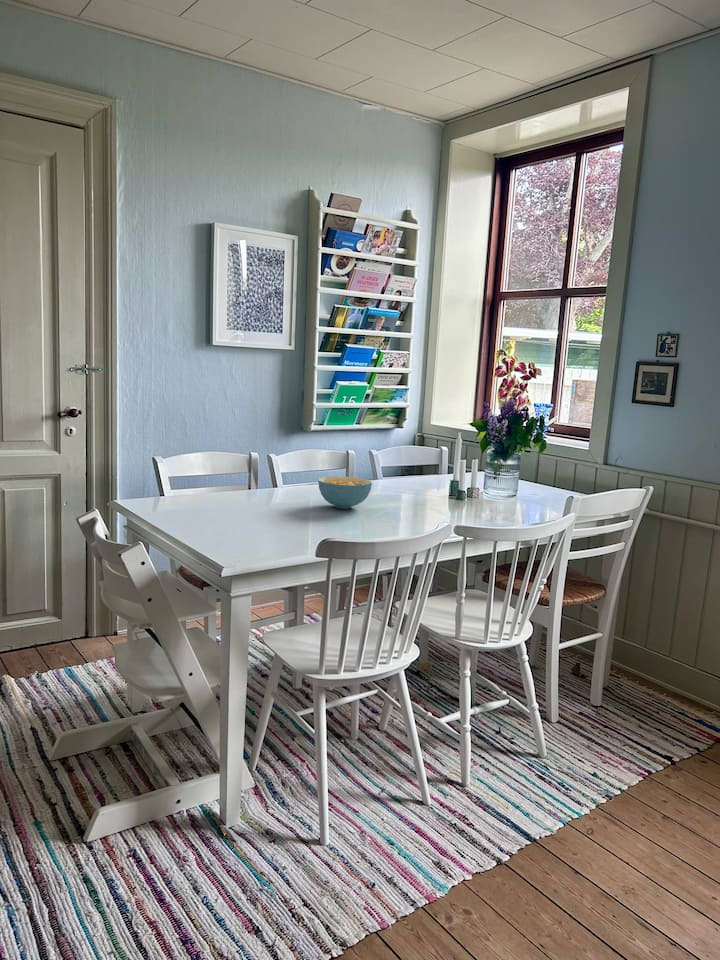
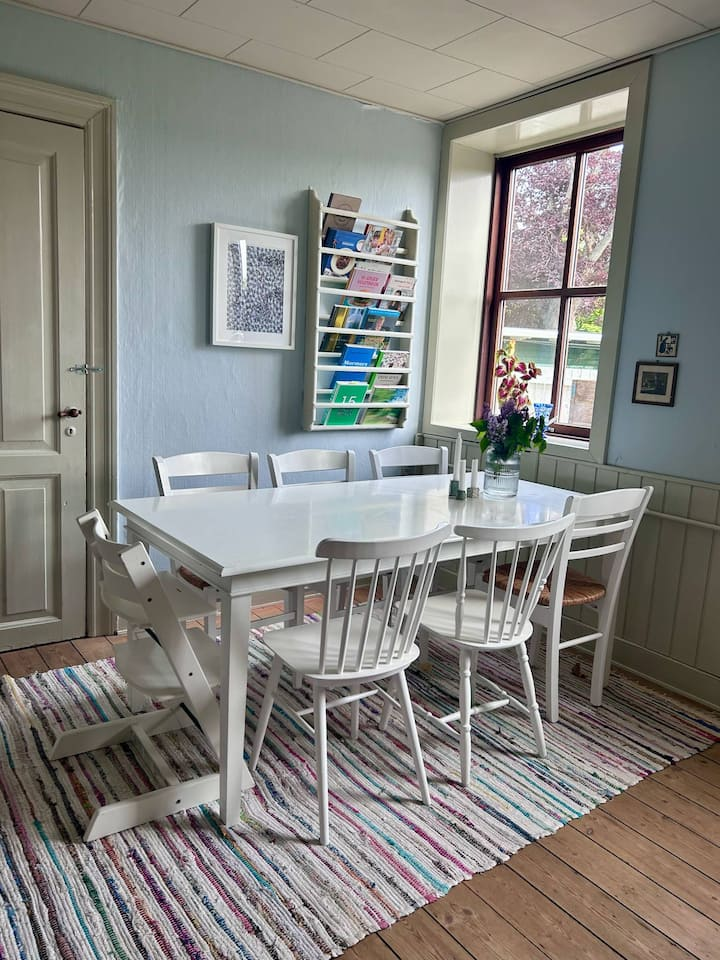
- cereal bowl [317,475,373,510]
